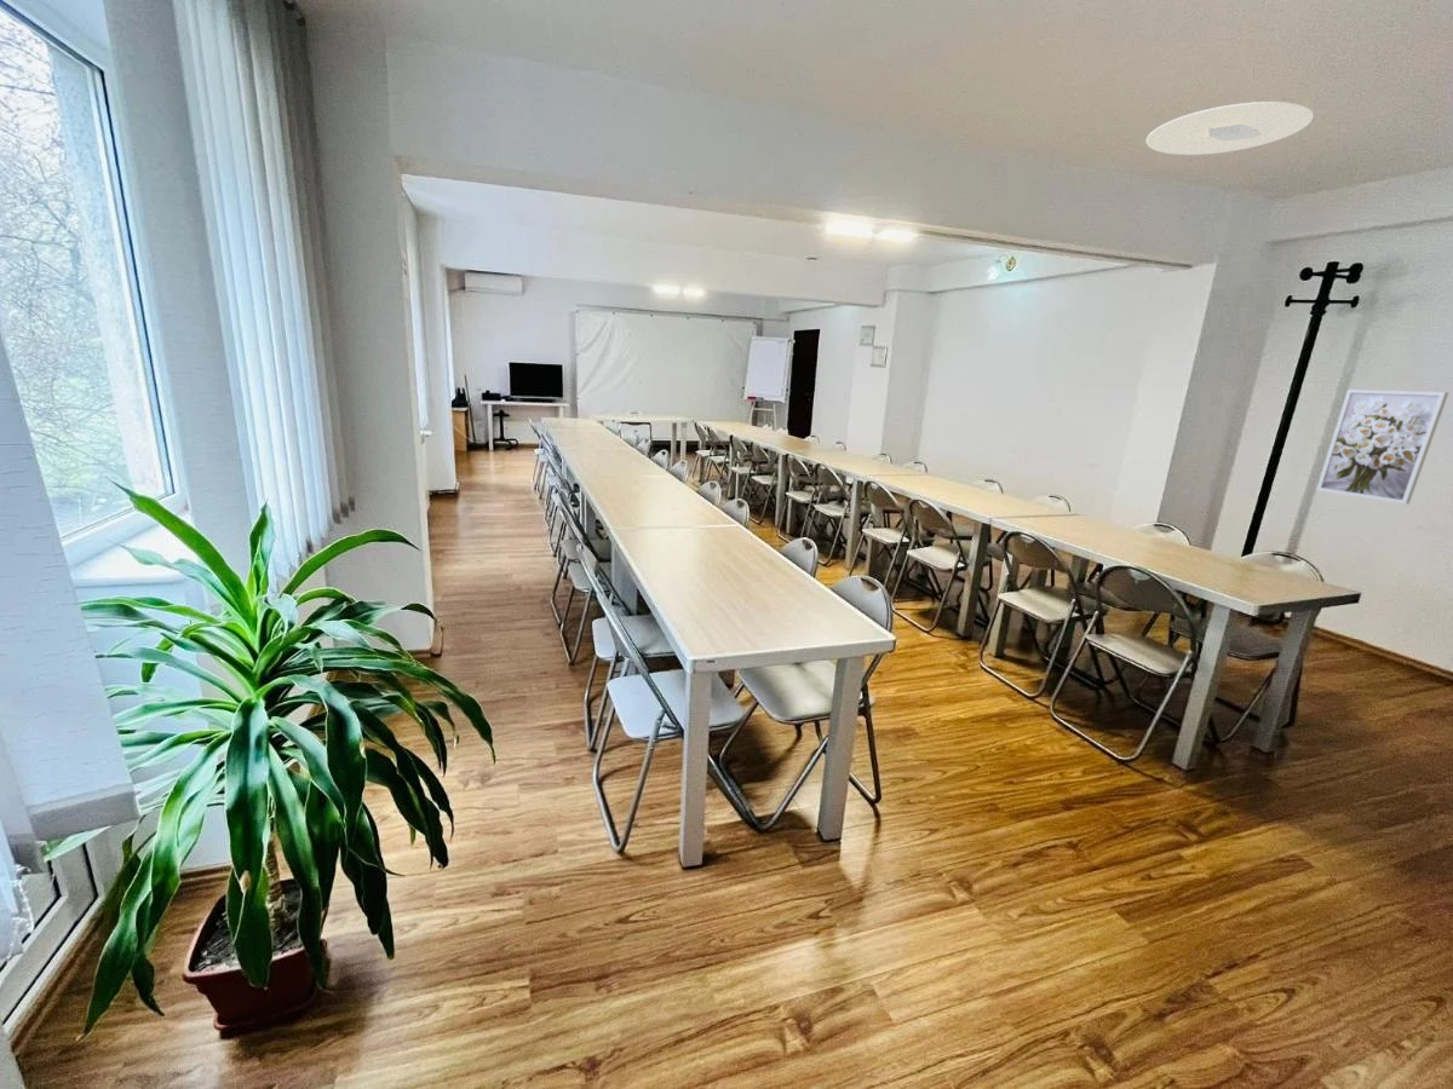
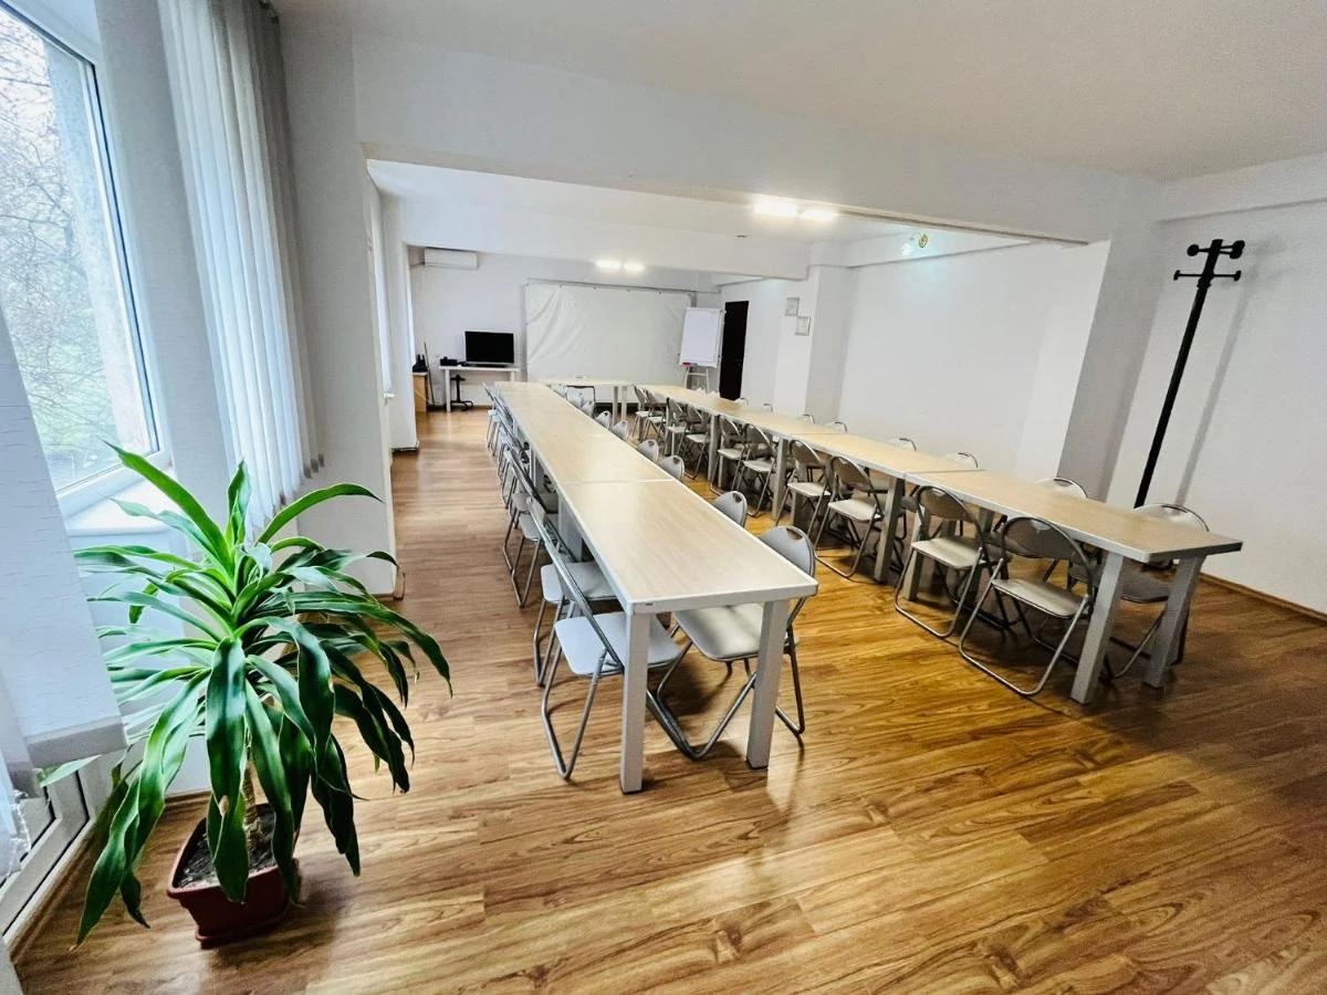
- wall art [1315,388,1449,505]
- ceiling light [1145,100,1315,156]
